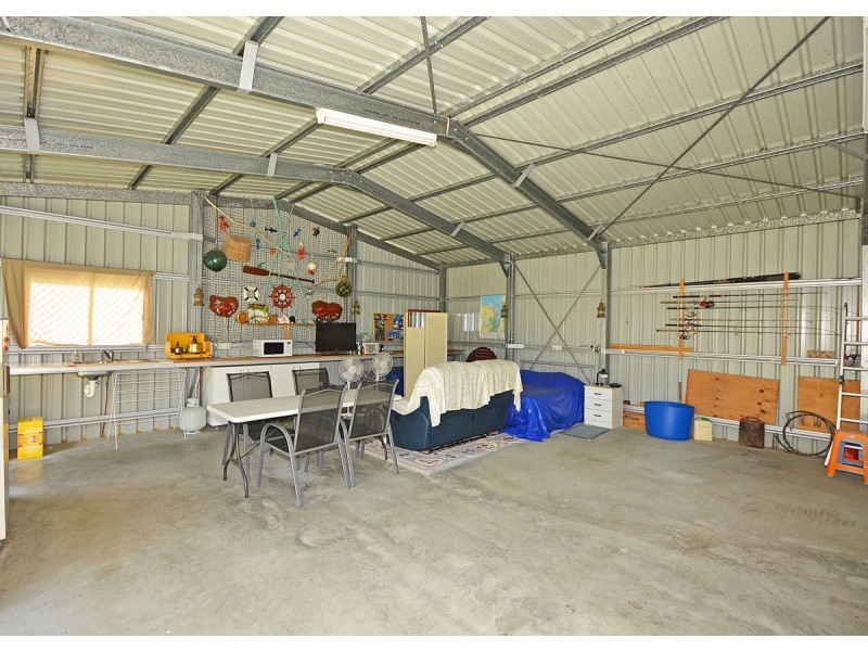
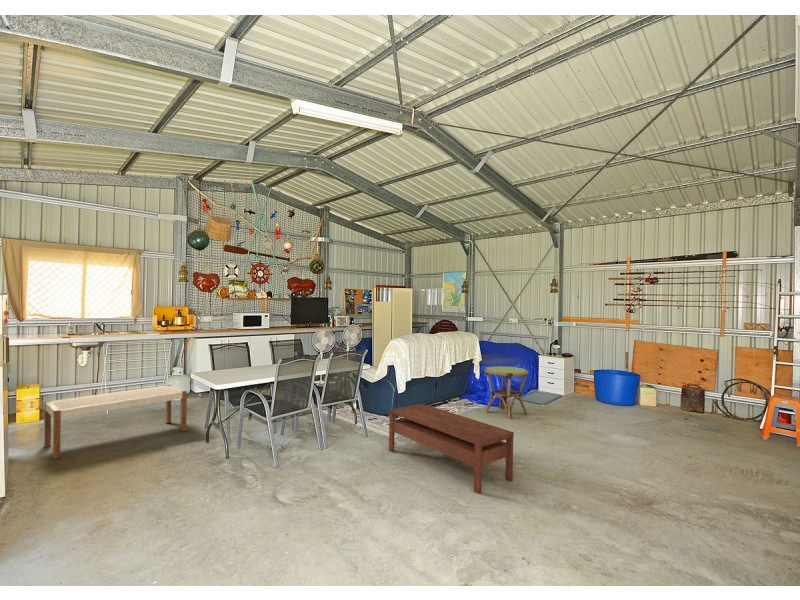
+ side table [483,365,530,420]
+ bench [43,384,188,460]
+ coffee table [388,402,515,495]
